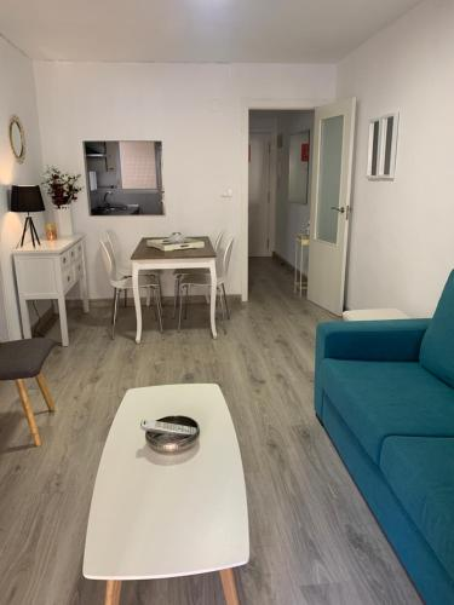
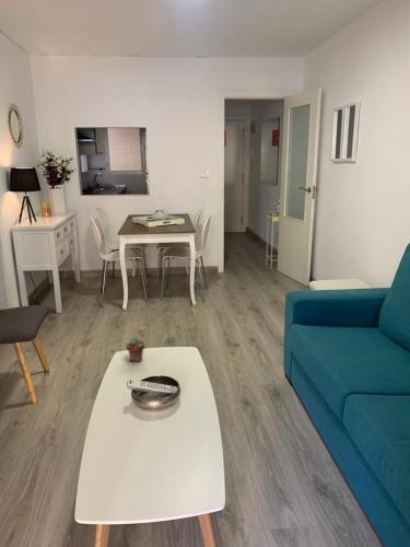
+ potted succulent [125,336,145,363]
